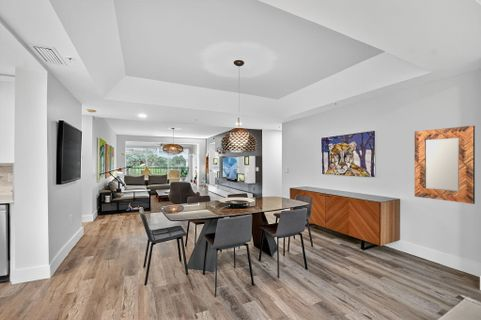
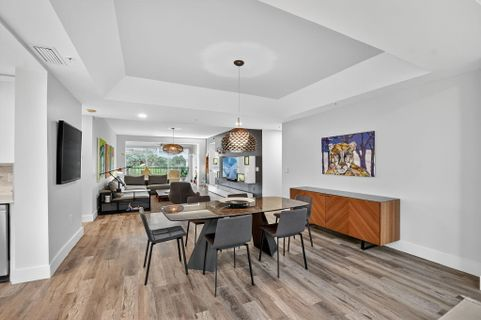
- home mirror [414,125,476,205]
